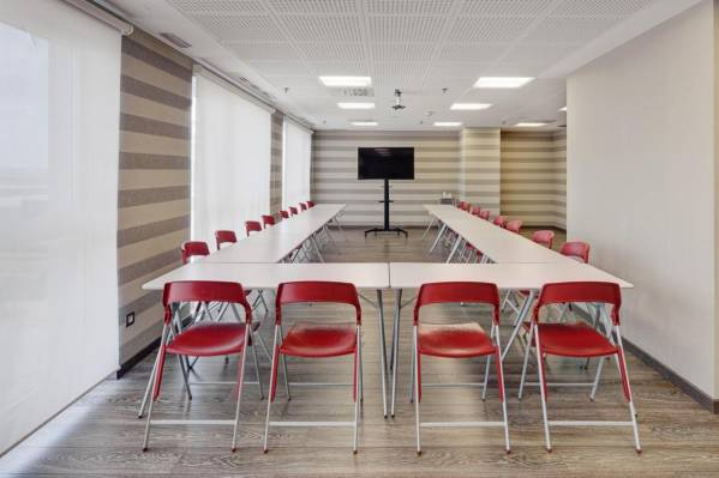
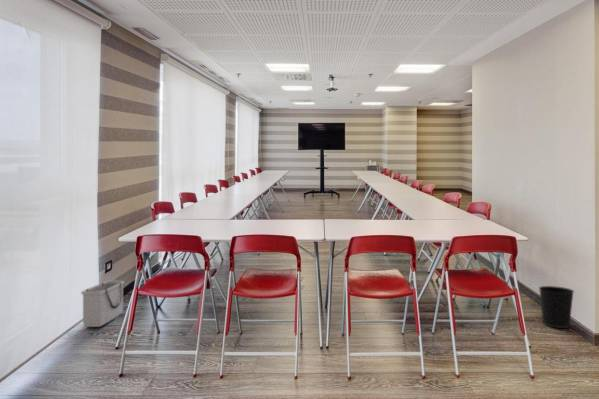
+ wastebasket [538,285,575,329]
+ storage bin [80,280,125,328]
